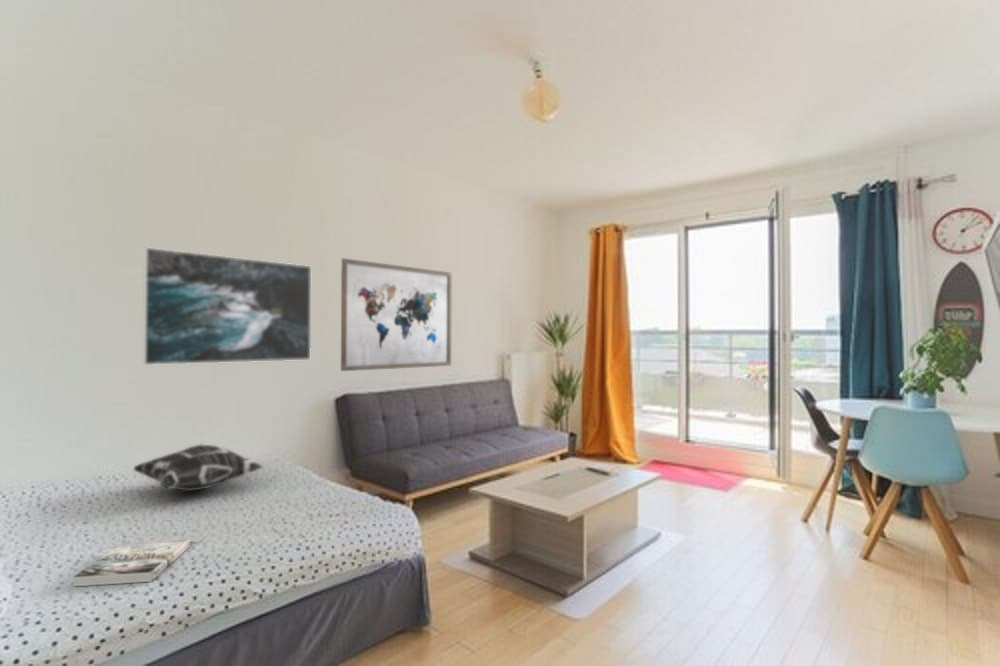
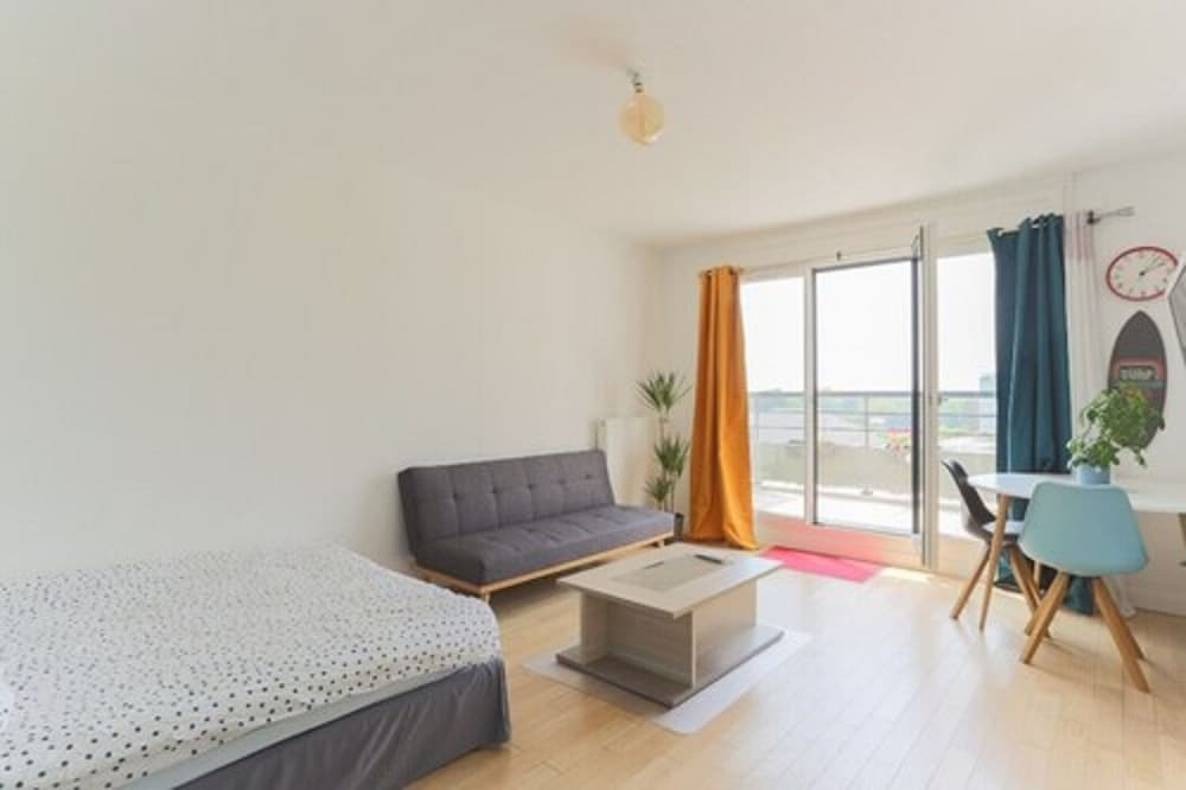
- decorative pillow [131,444,265,492]
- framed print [142,246,312,366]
- book [72,538,191,587]
- wall art [340,257,453,372]
